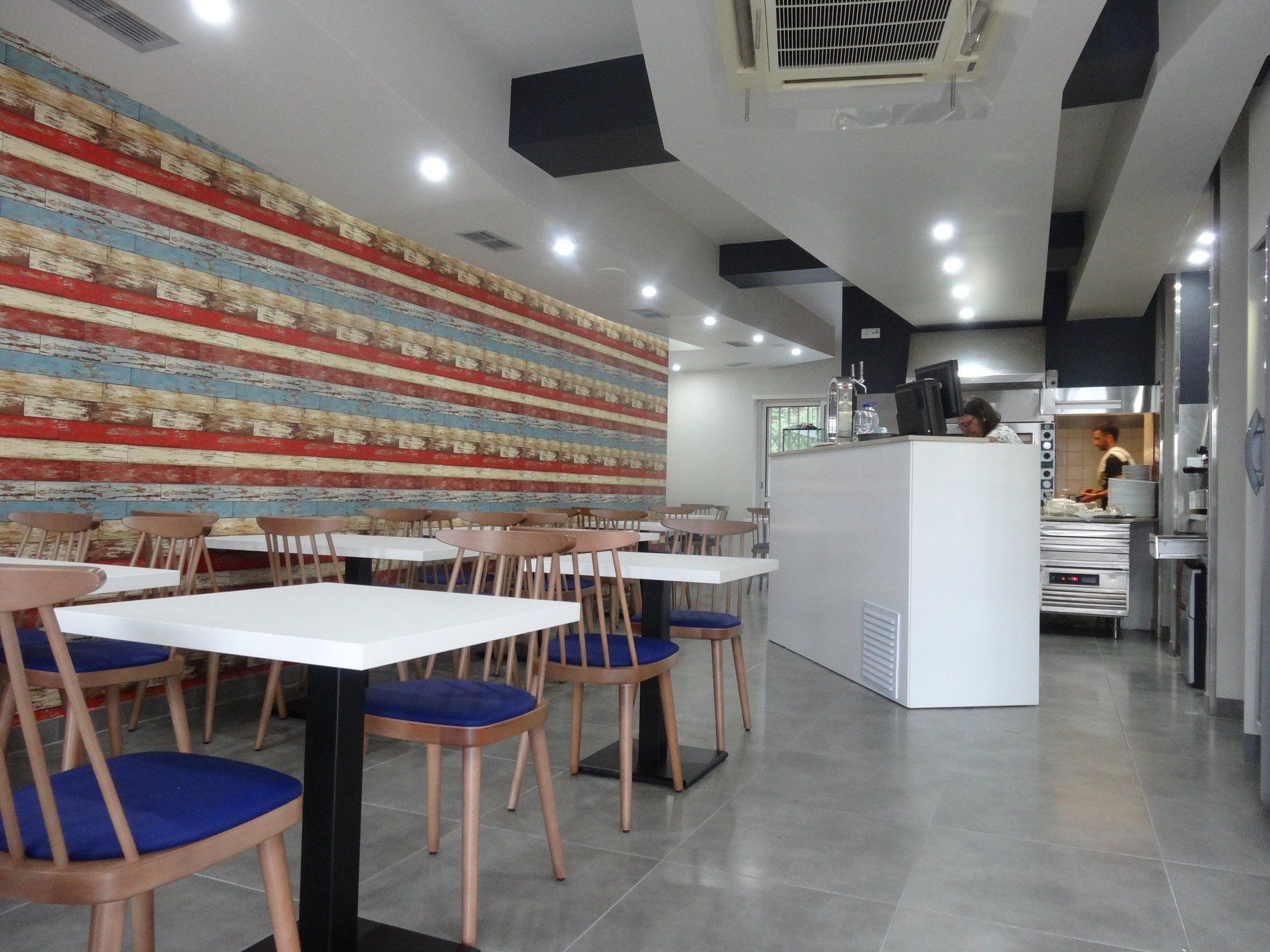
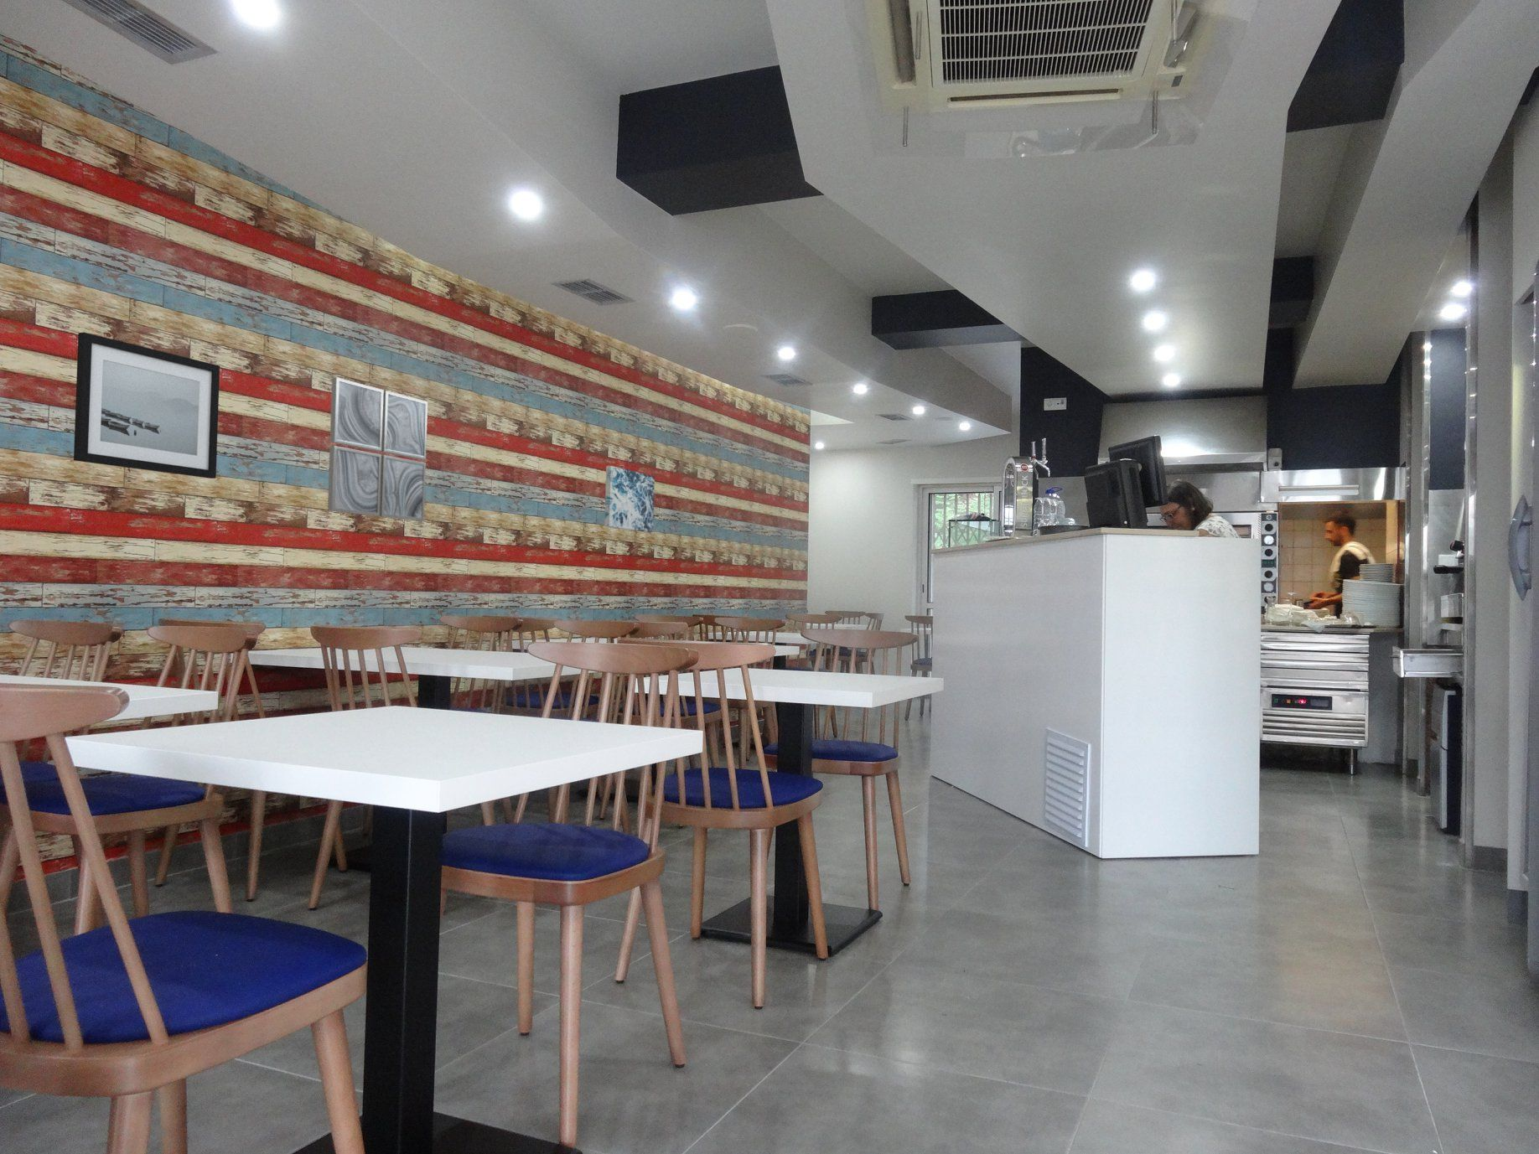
+ wall art [327,376,428,522]
+ wall art [603,465,656,533]
+ wall art [73,332,221,479]
